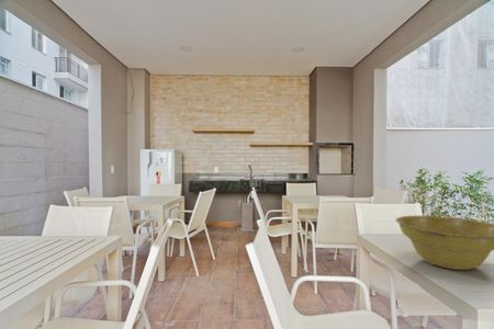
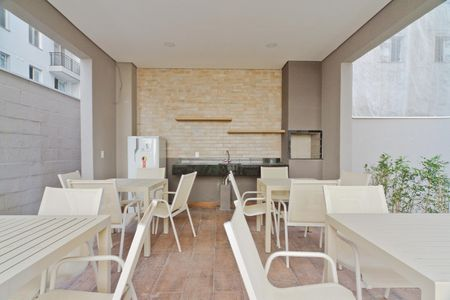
- planter bowl [394,215,494,271]
